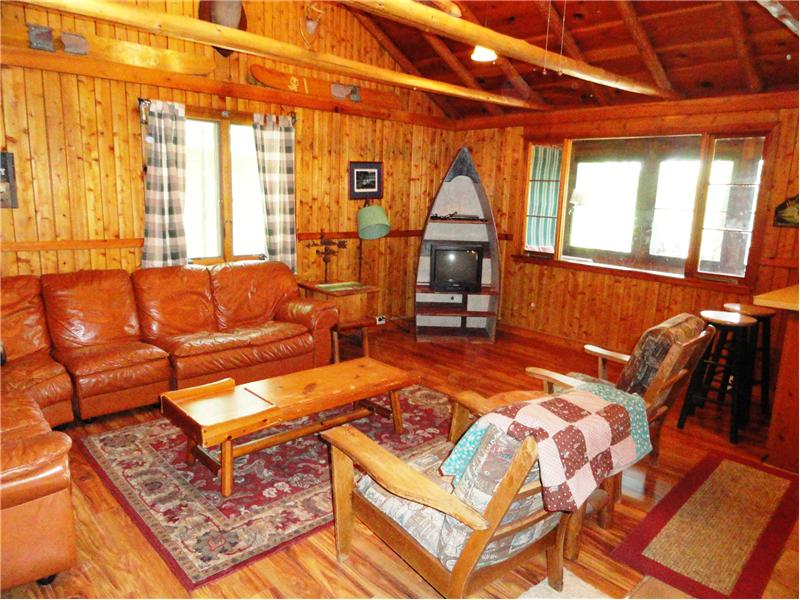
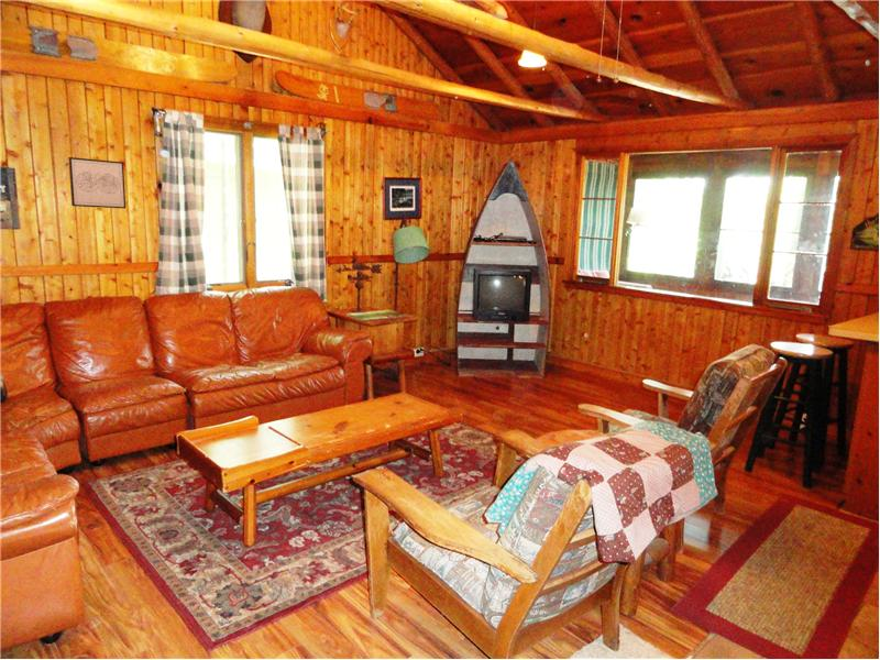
+ wall art [67,156,127,209]
